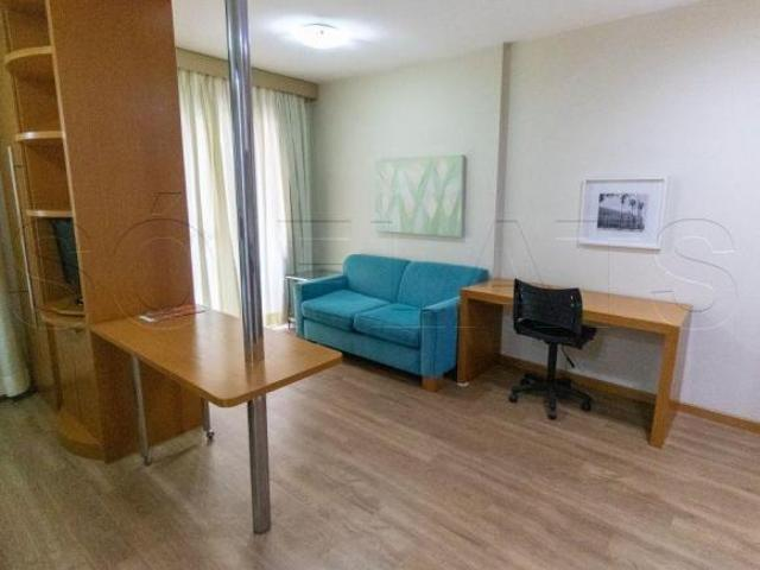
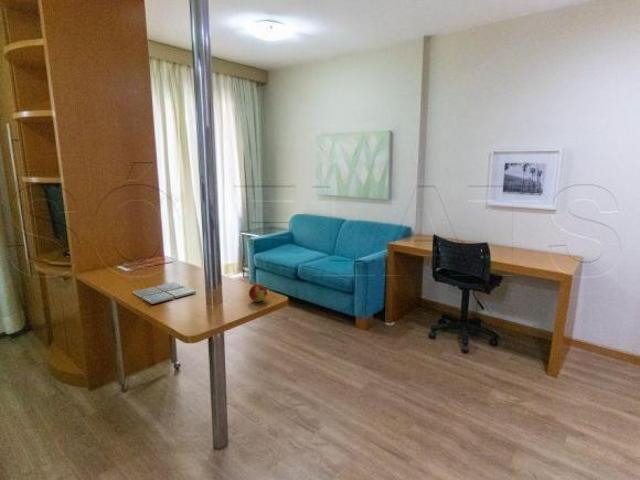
+ drink coaster [132,281,197,305]
+ apple [248,283,268,303]
